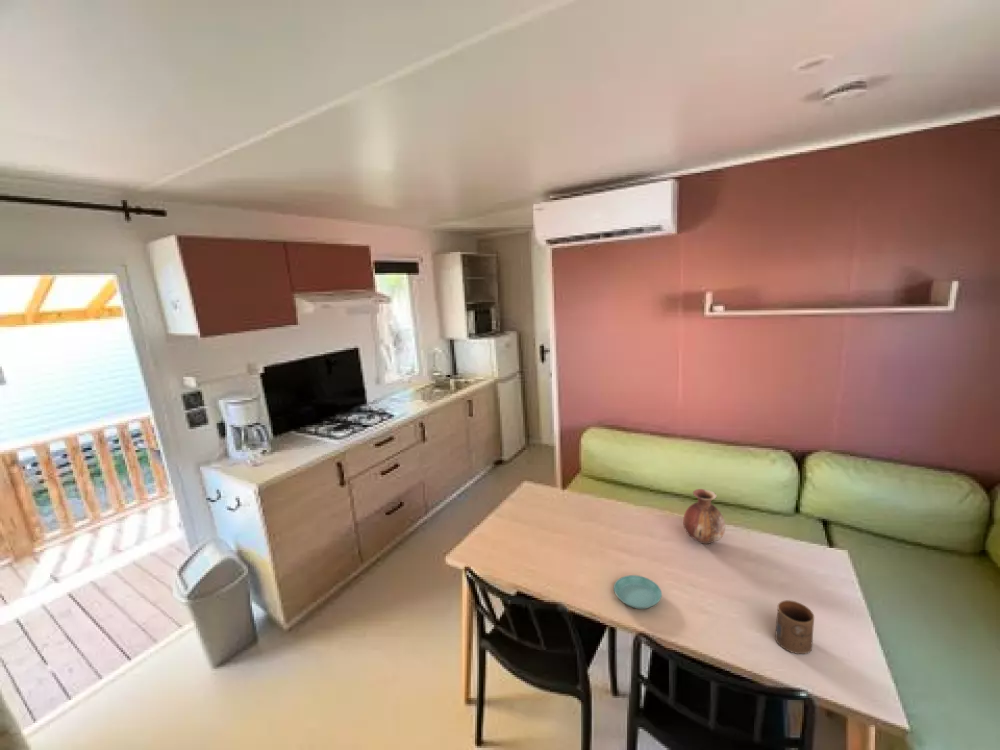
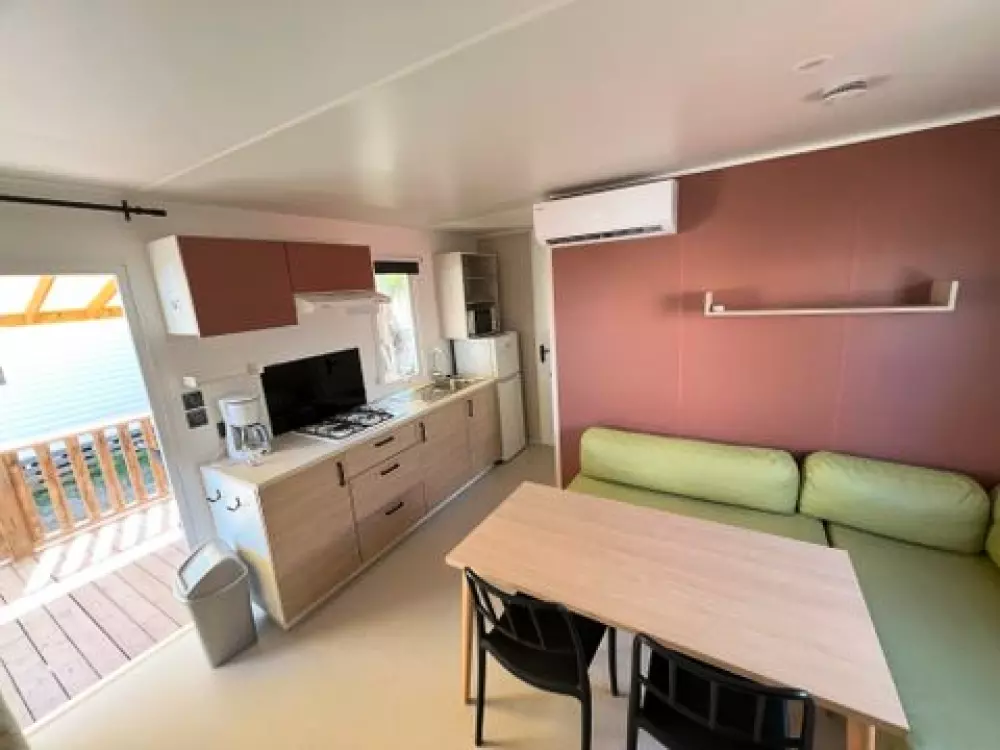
- saucer [613,574,663,610]
- cup [774,599,815,655]
- vase [682,488,726,545]
